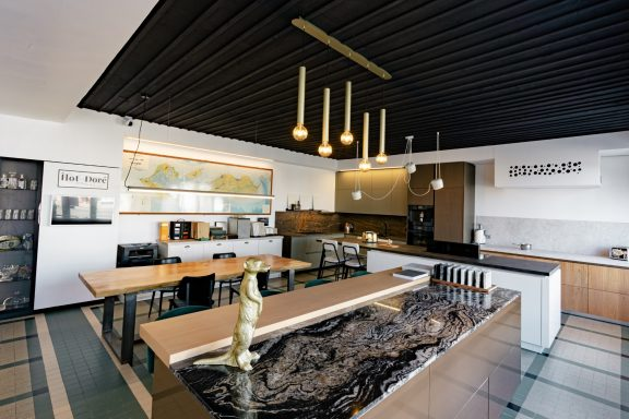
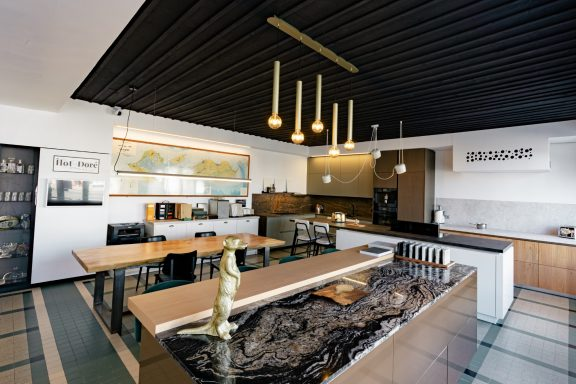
+ cutting board [307,283,374,306]
